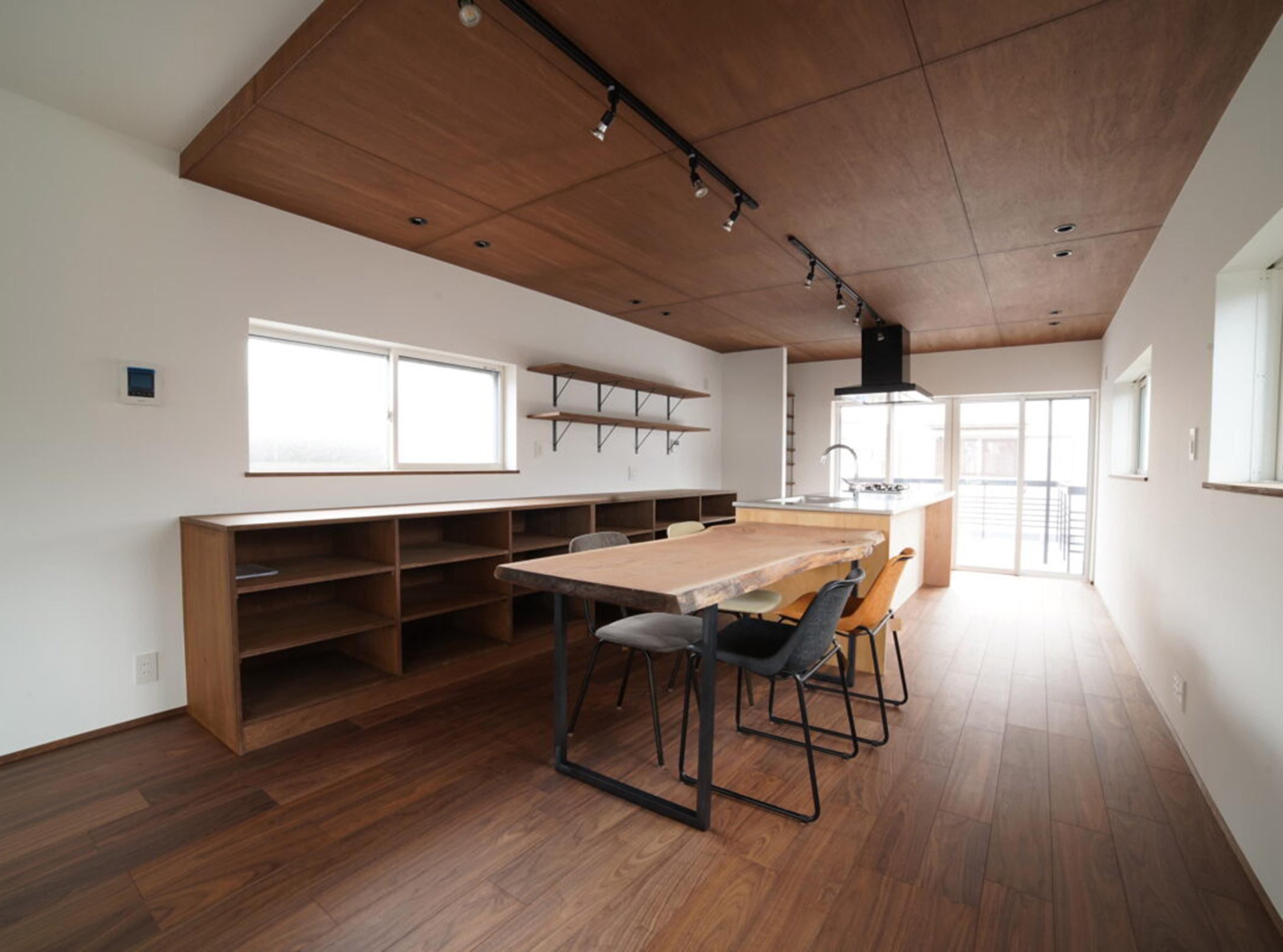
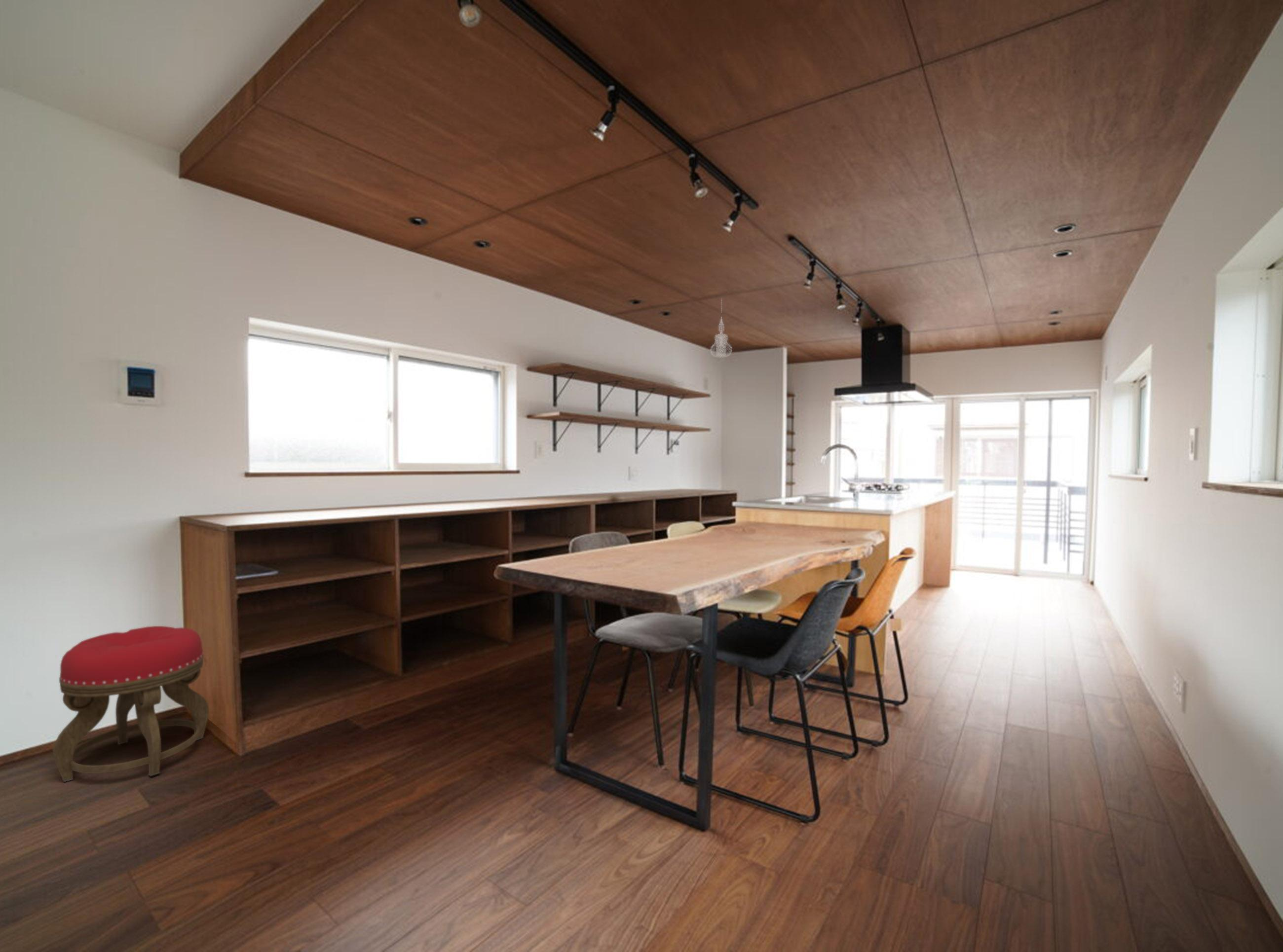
+ stool [52,625,210,782]
+ pendant lamp [710,298,732,358]
